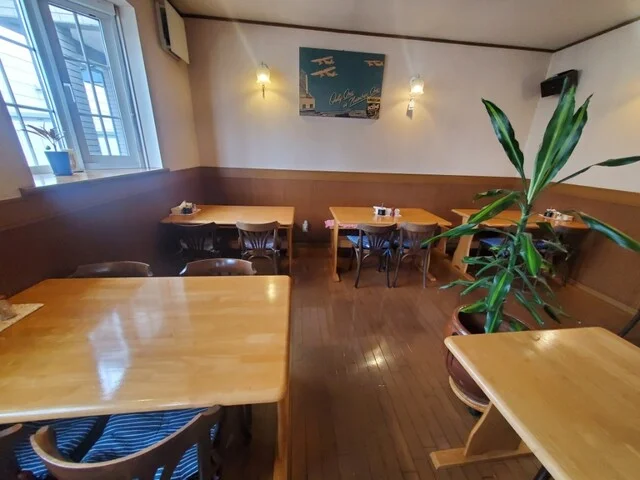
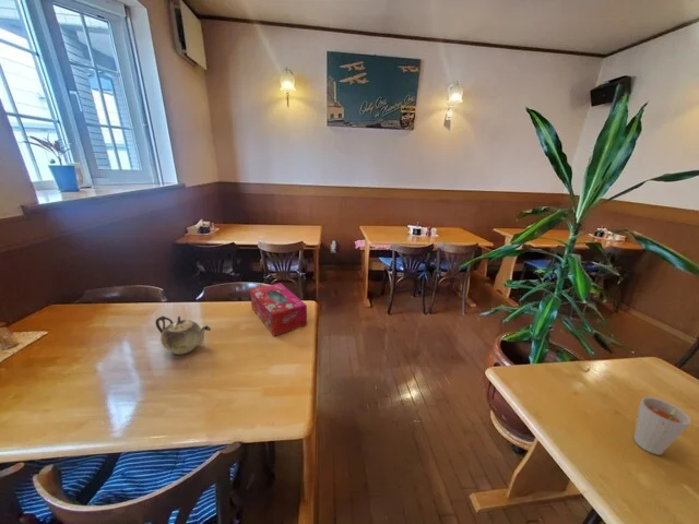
+ cup [632,395,692,456]
+ teapot [154,314,212,356]
+ tissue box [249,282,308,337]
